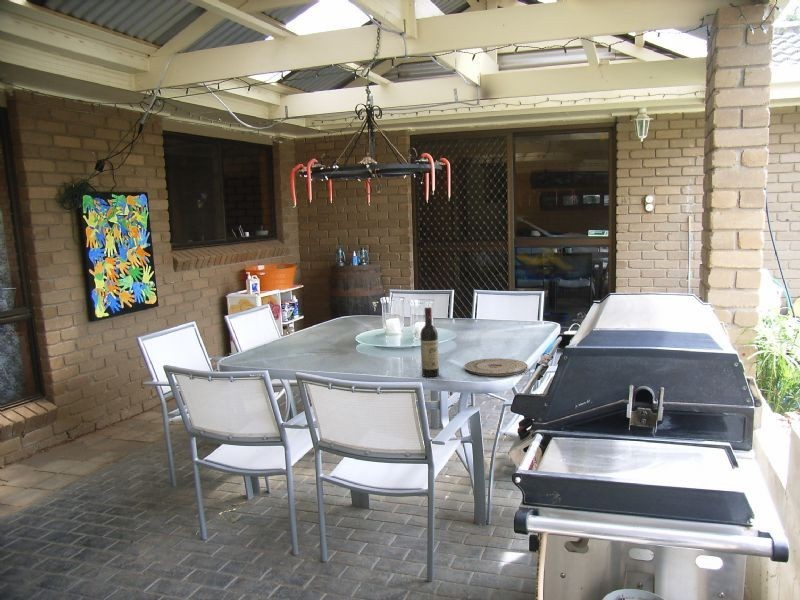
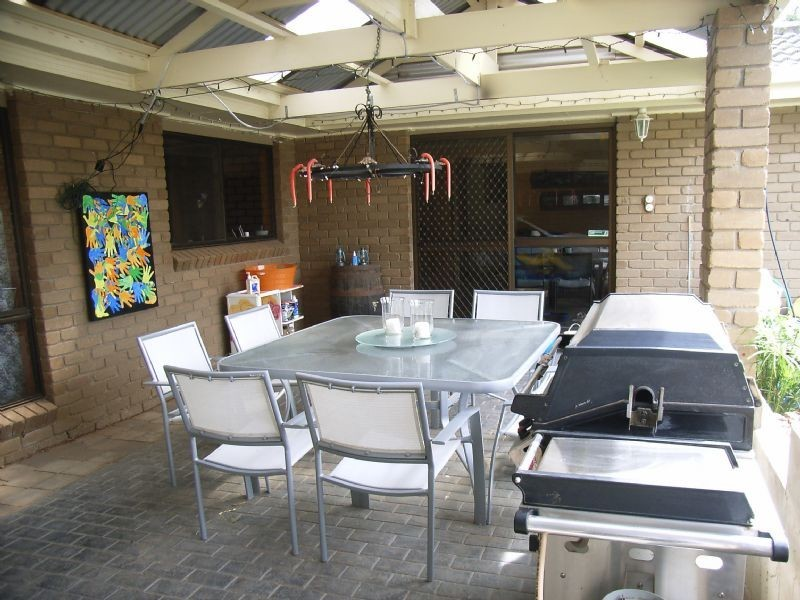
- plate [463,358,528,377]
- wine bottle [419,306,440,378]
